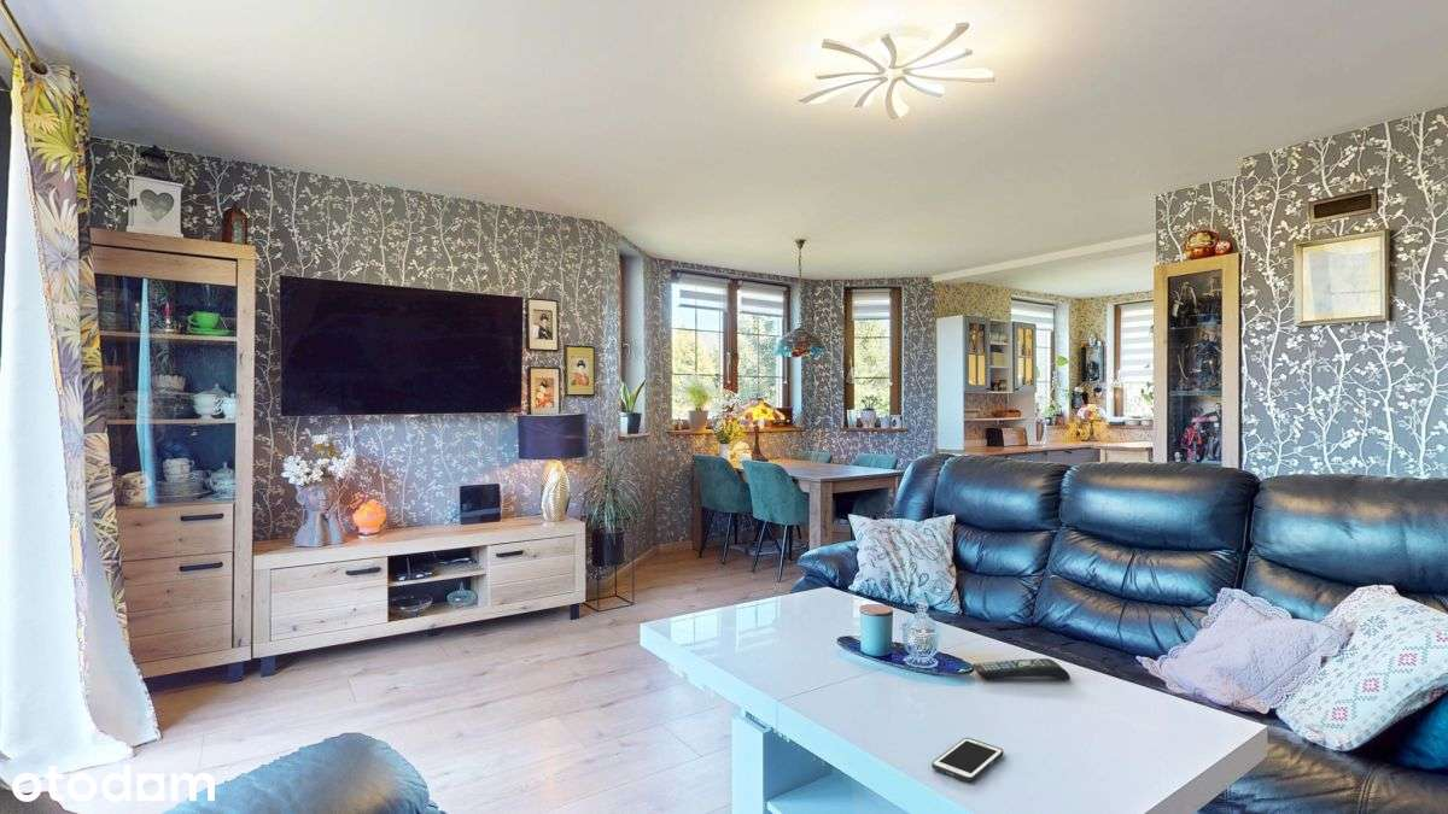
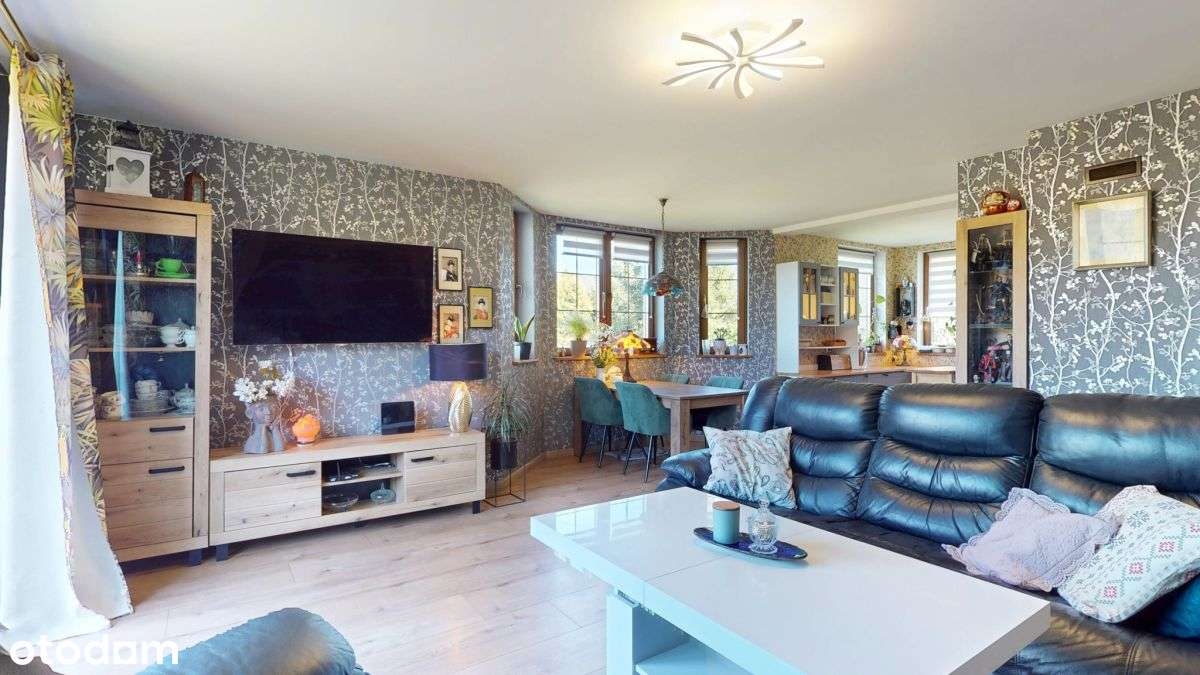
- cell phone [930,737,1005,784]
- remote control [970,657,1072,681]
